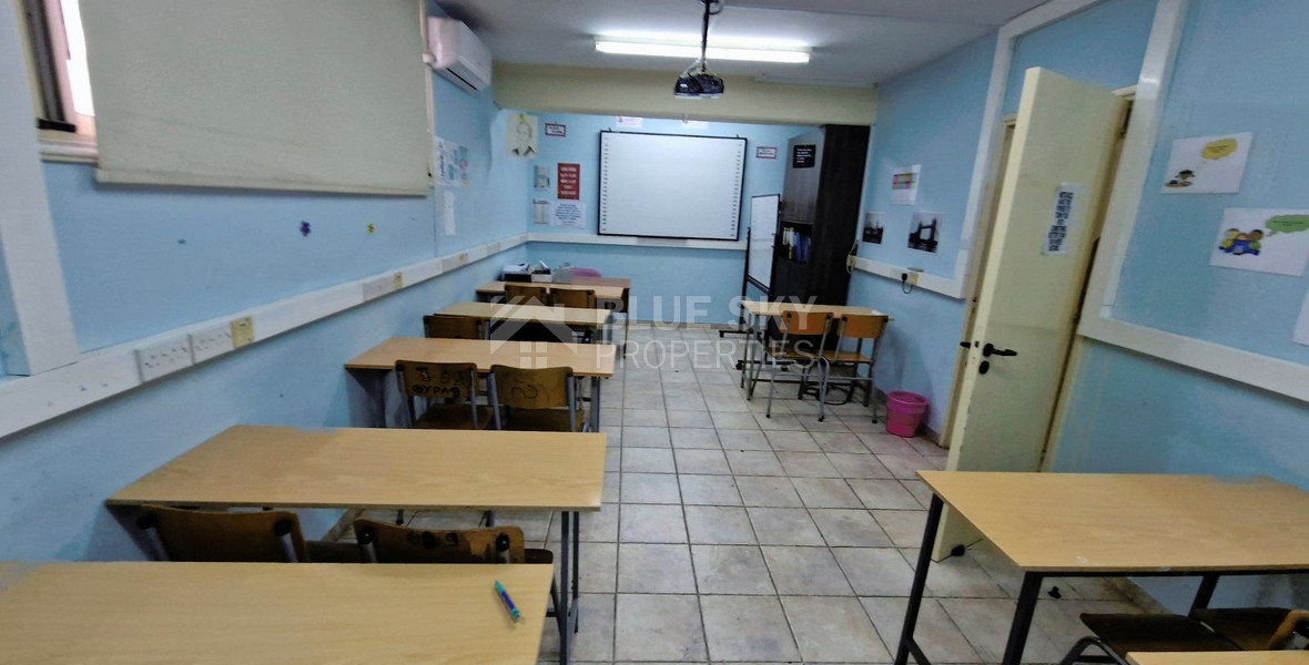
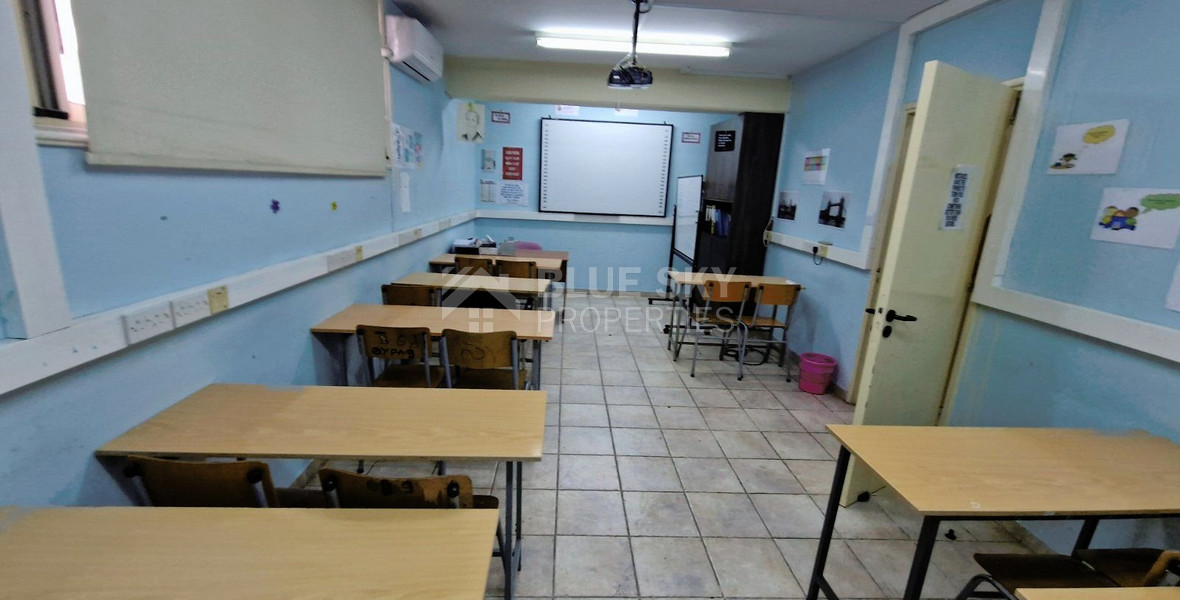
- pen [494,579,521,620]
